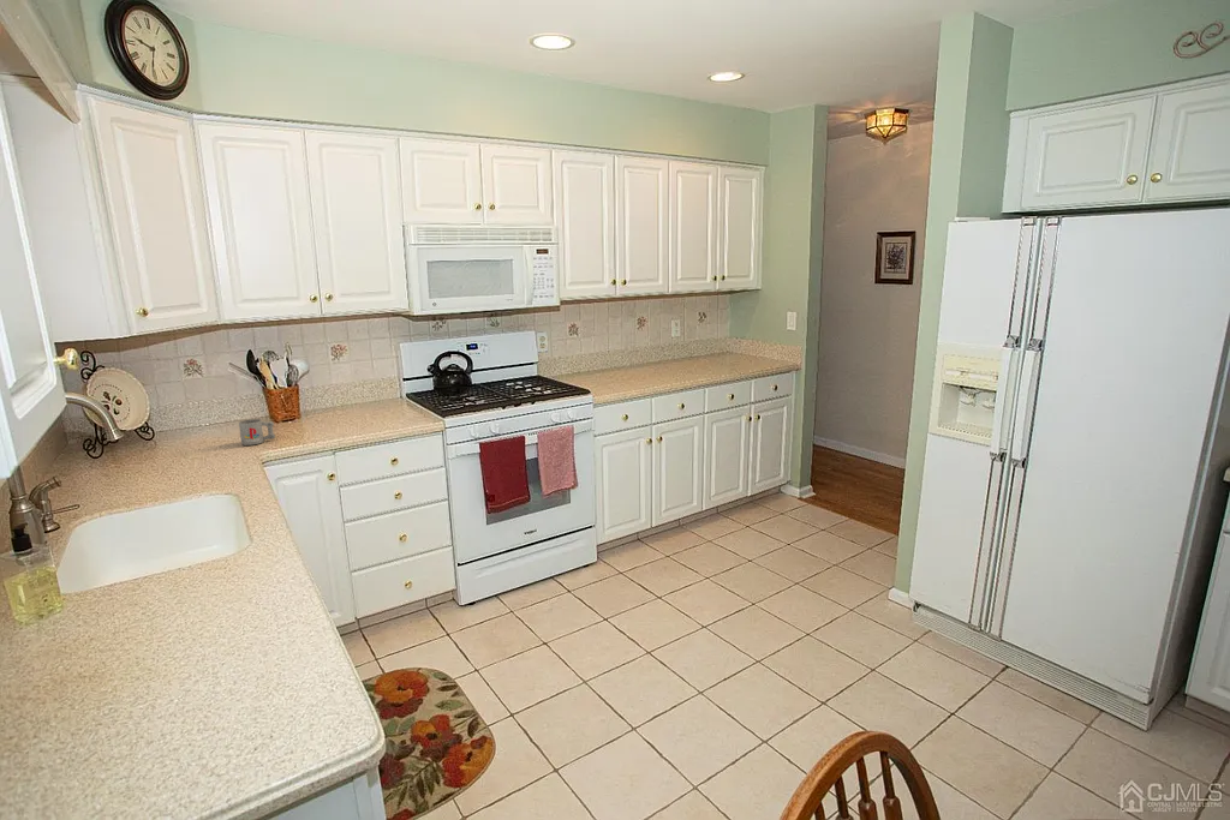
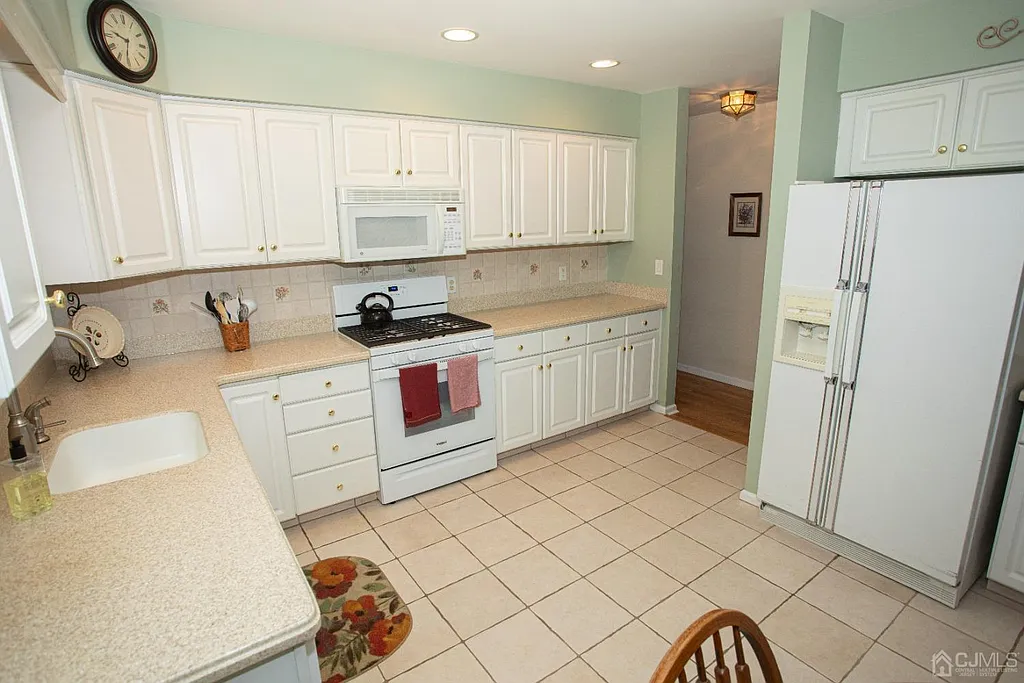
- mug [238,418,276,447]
